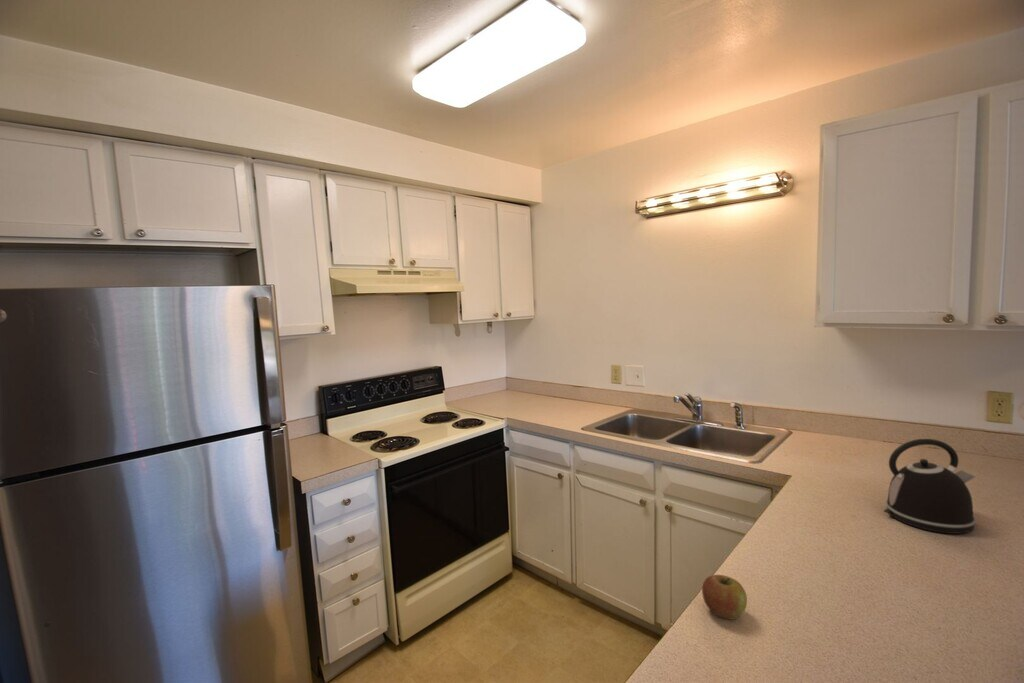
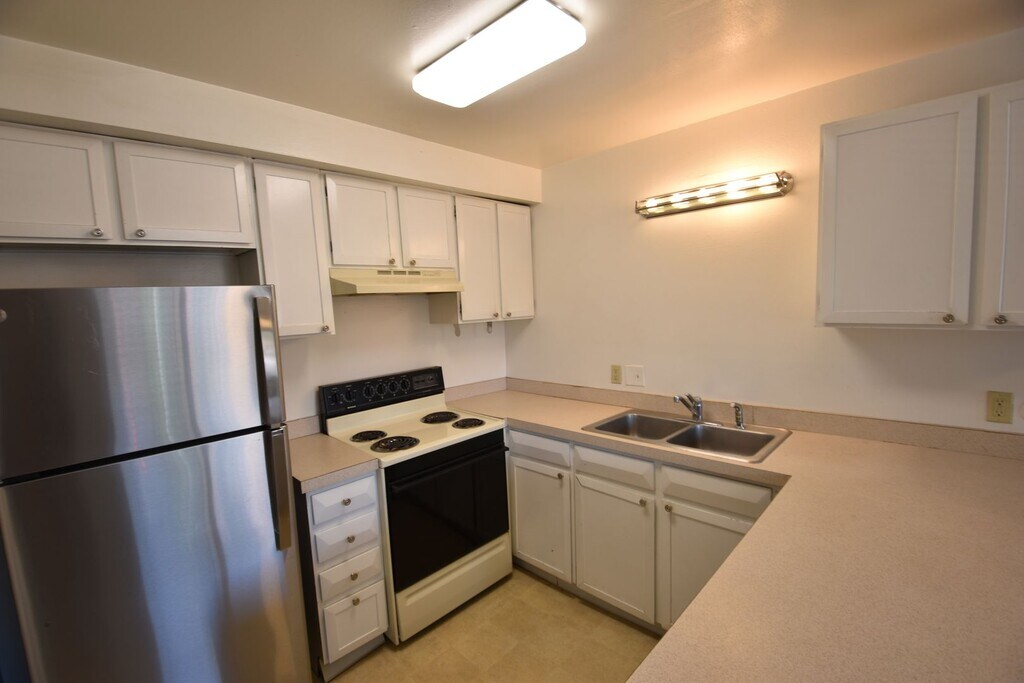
- apple [701,574,748,621]
- kettle [883,438,977,535]
